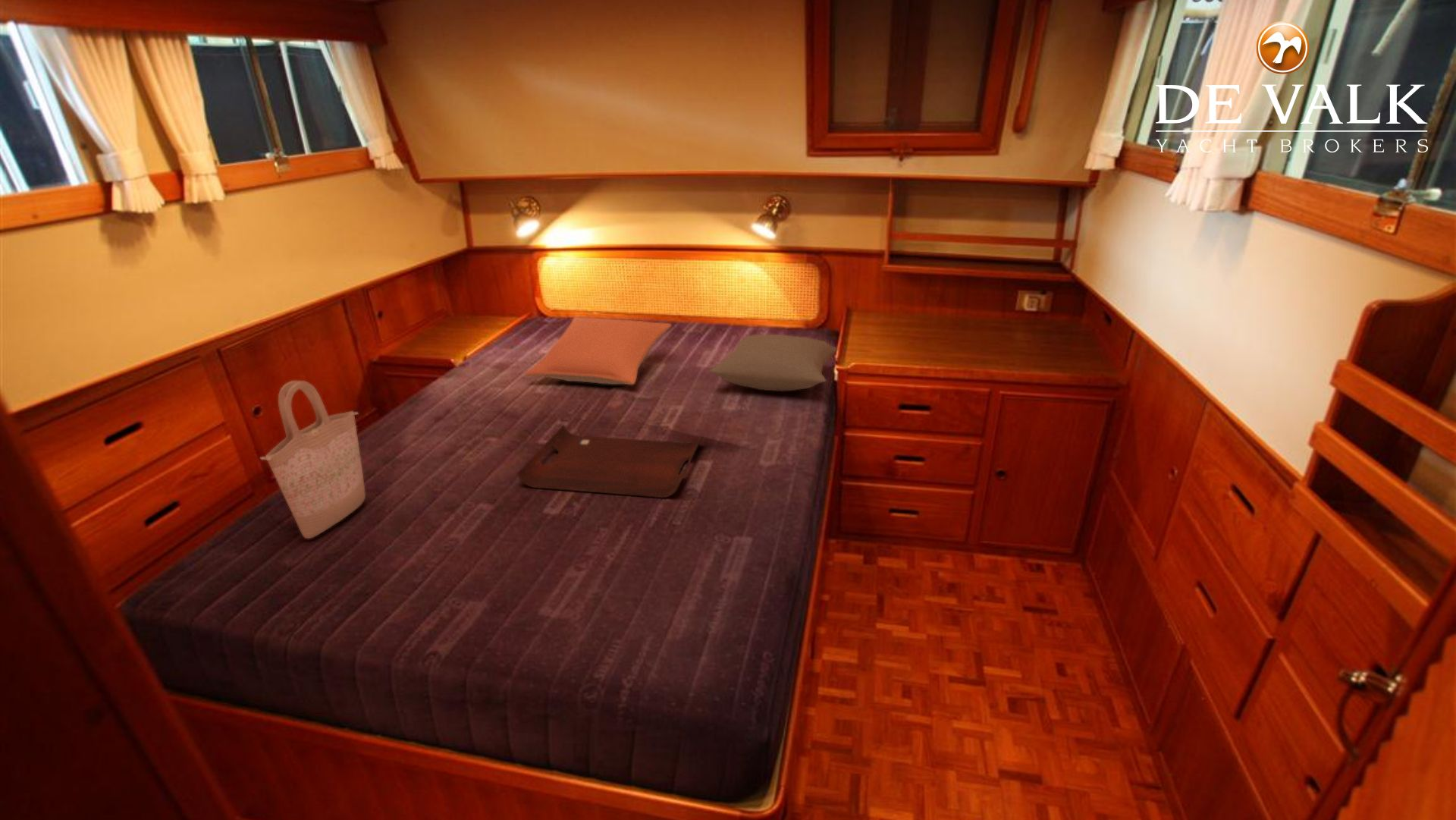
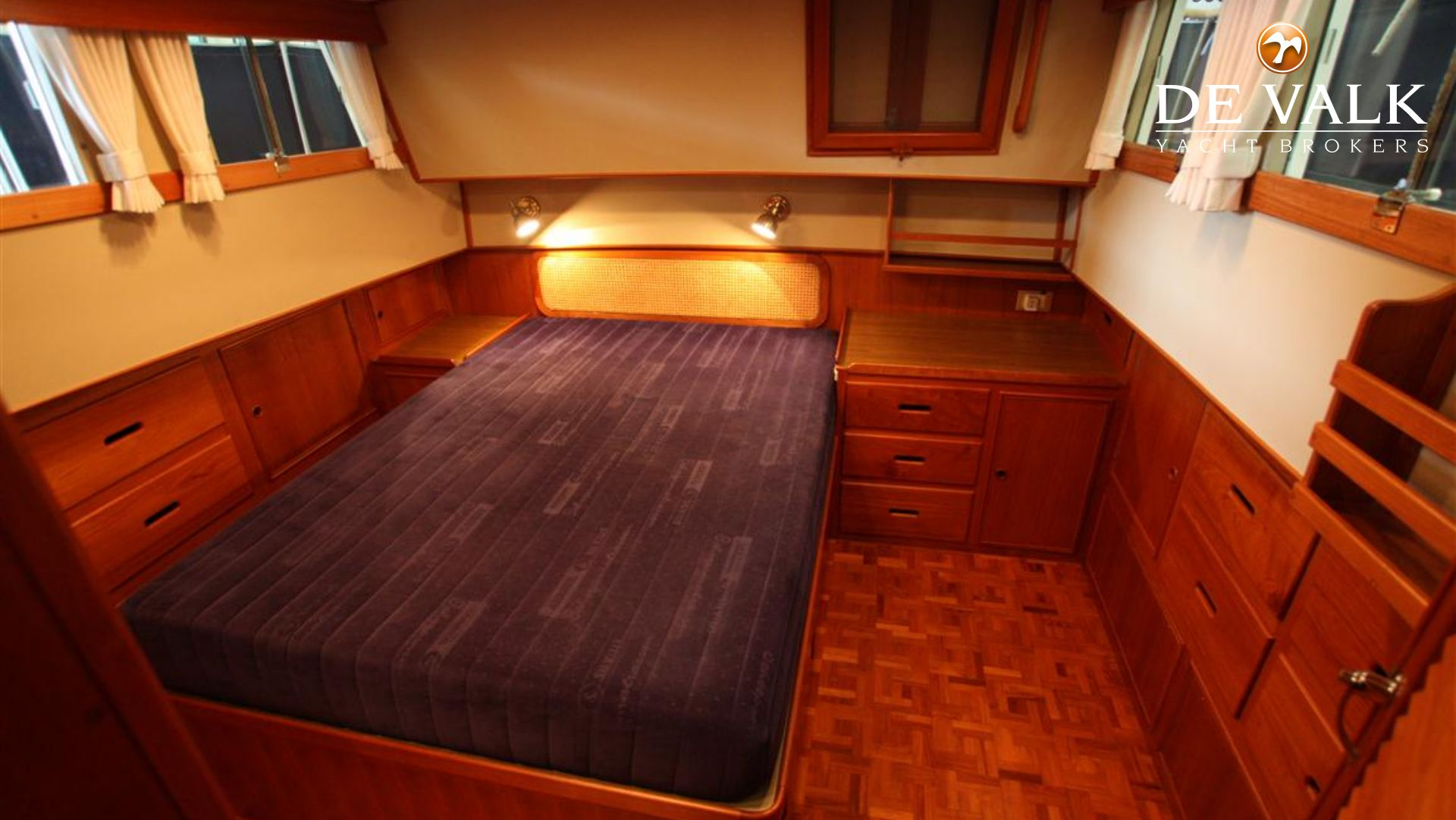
- serving tray [516,424,703,498]
- pillow [708,334,838,392]
- shopping bag [260,380,366,539]
- pillow [525,316,673,385]
